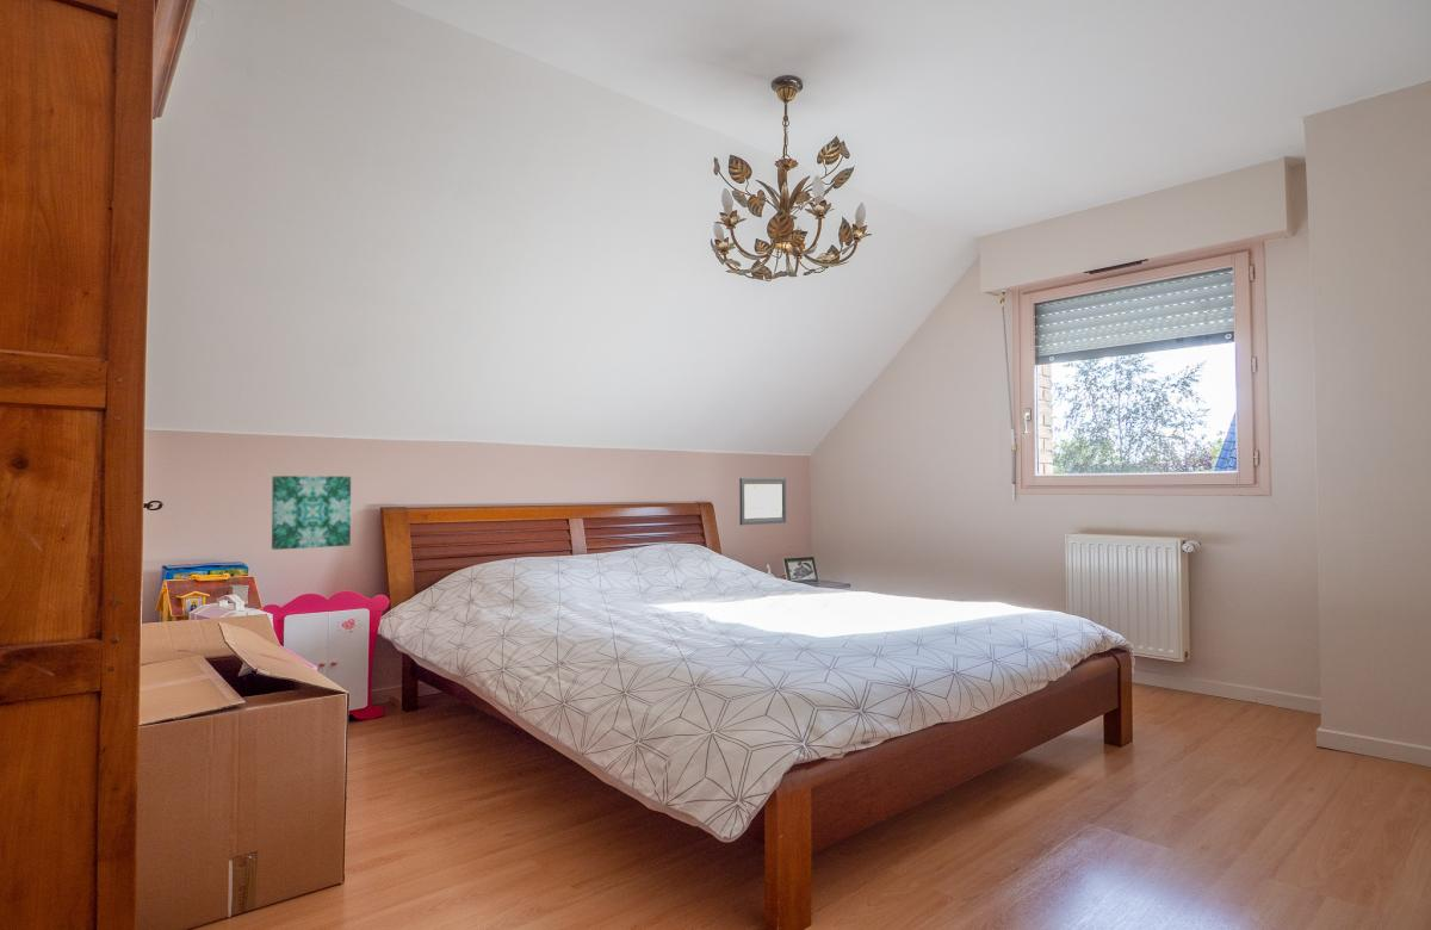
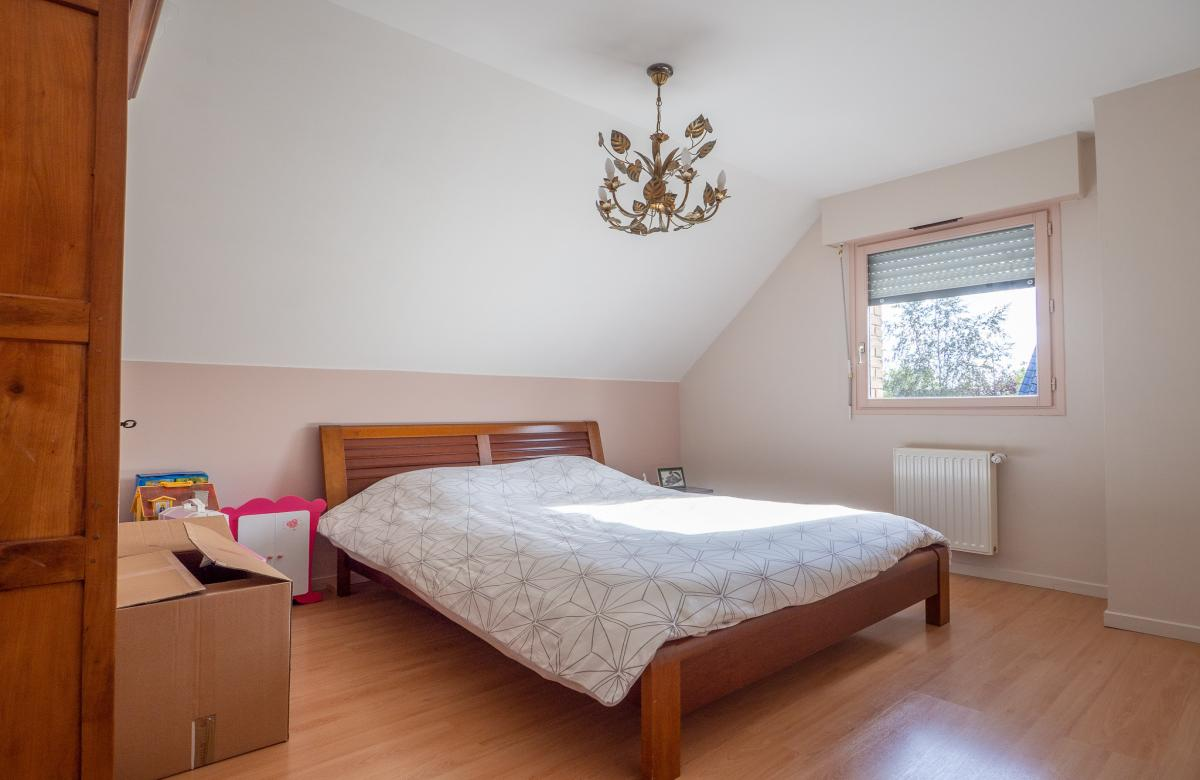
- wall art [738,477,787,526]
- wall art [271,475,352,551]
